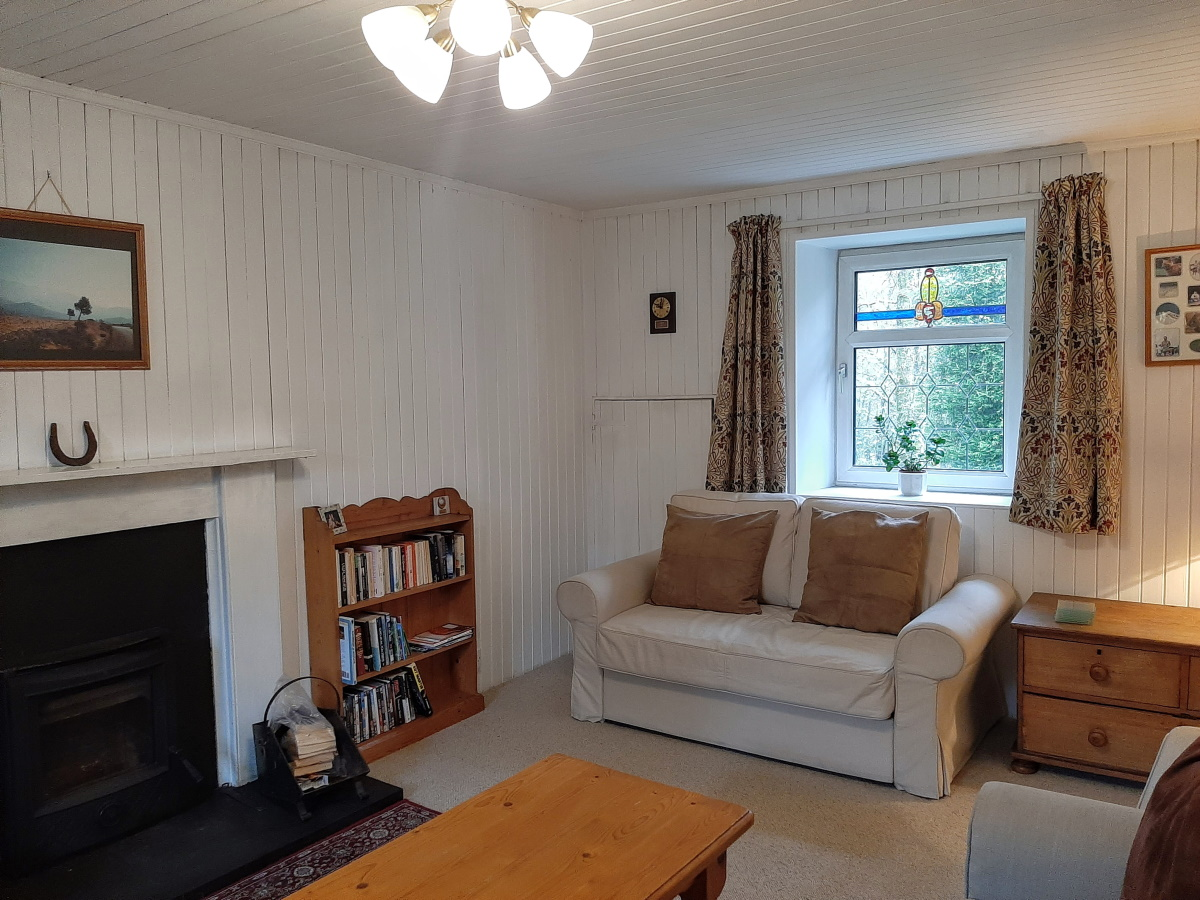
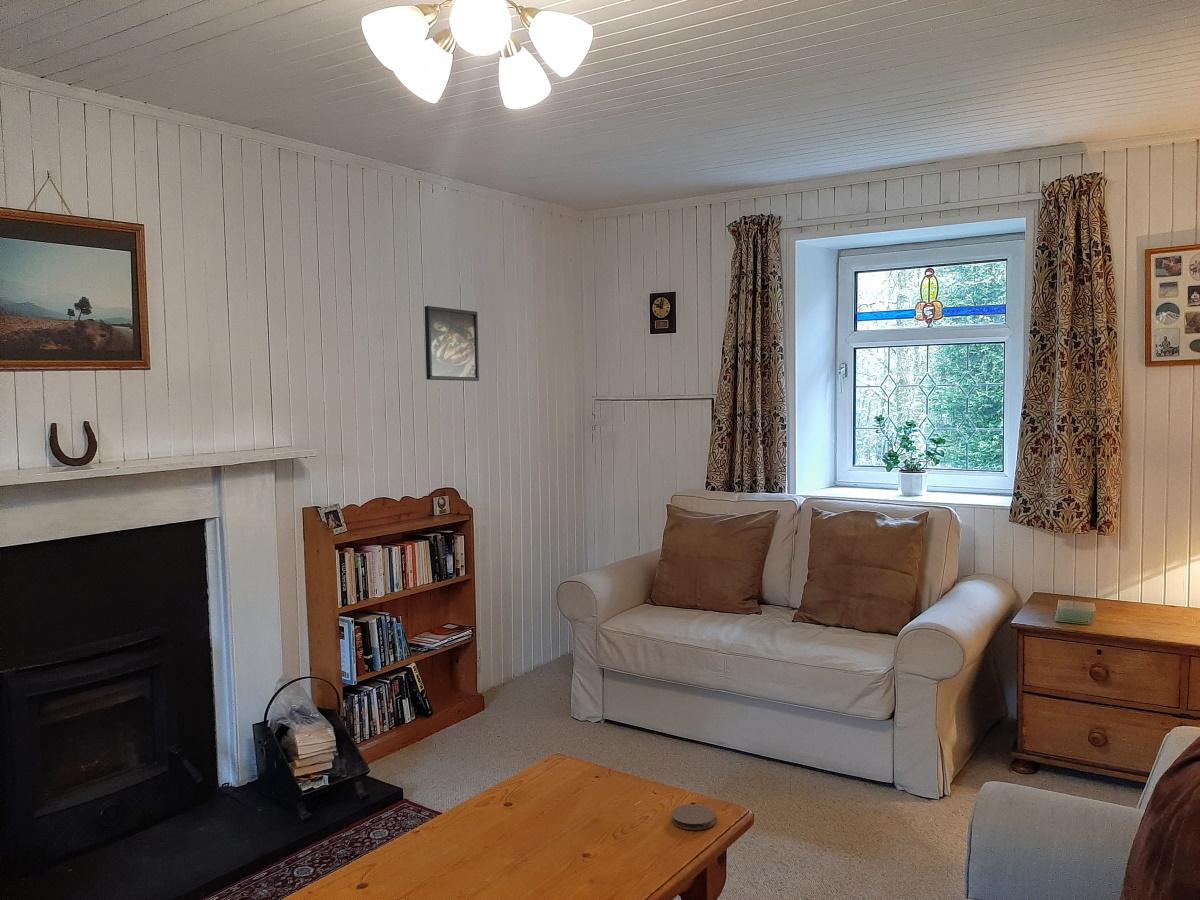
+ coaster [671,804,716,831]
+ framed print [423,305,480,382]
